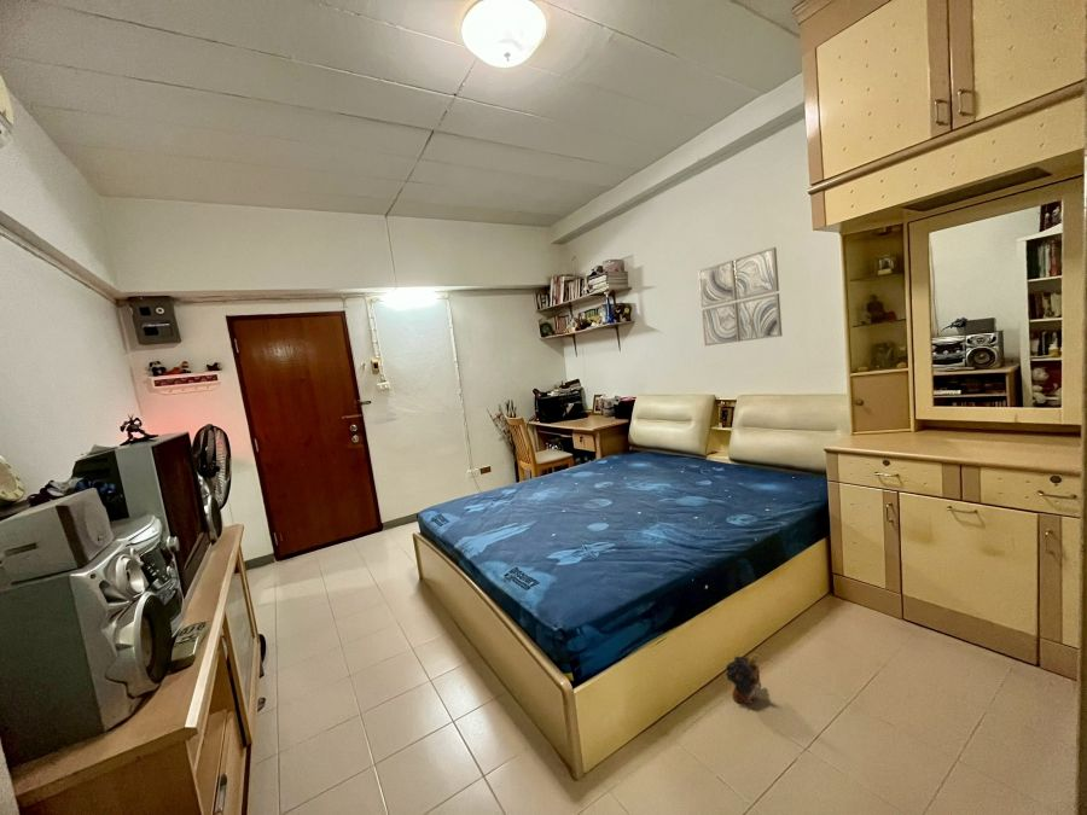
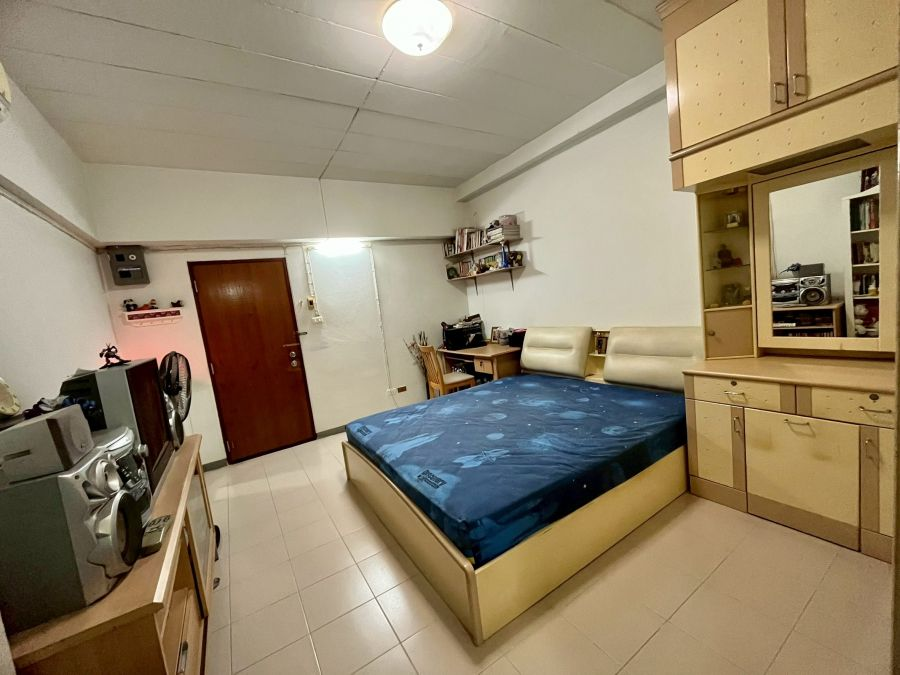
- wall art [697,246,784,347]
- plush toy [725,652,762,705]
